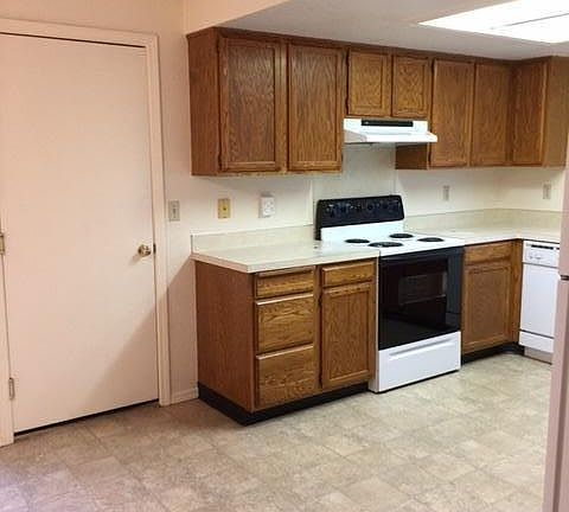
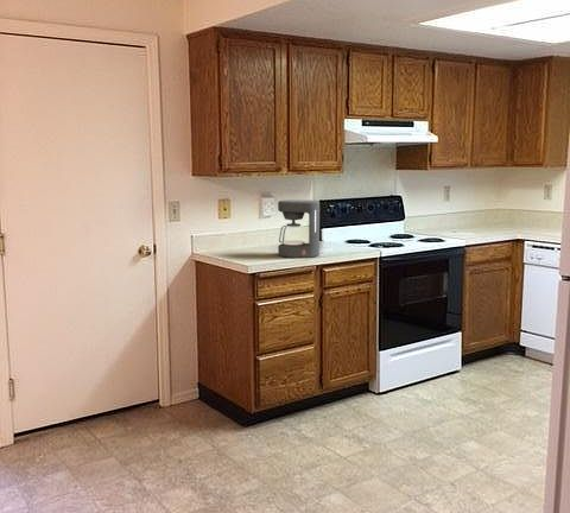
+ coffee maker [277,198,321,259]
